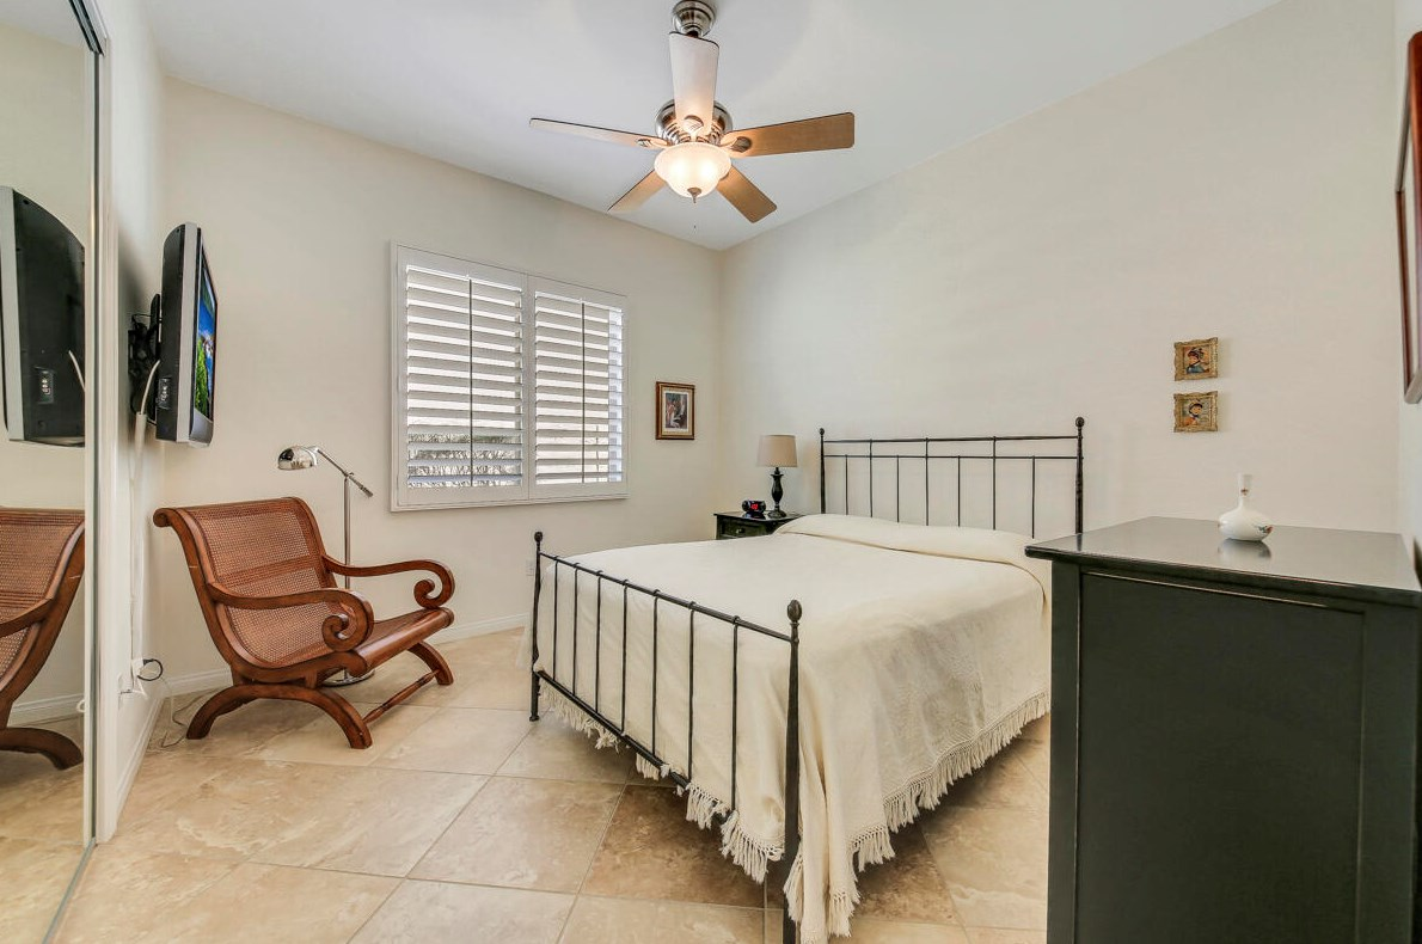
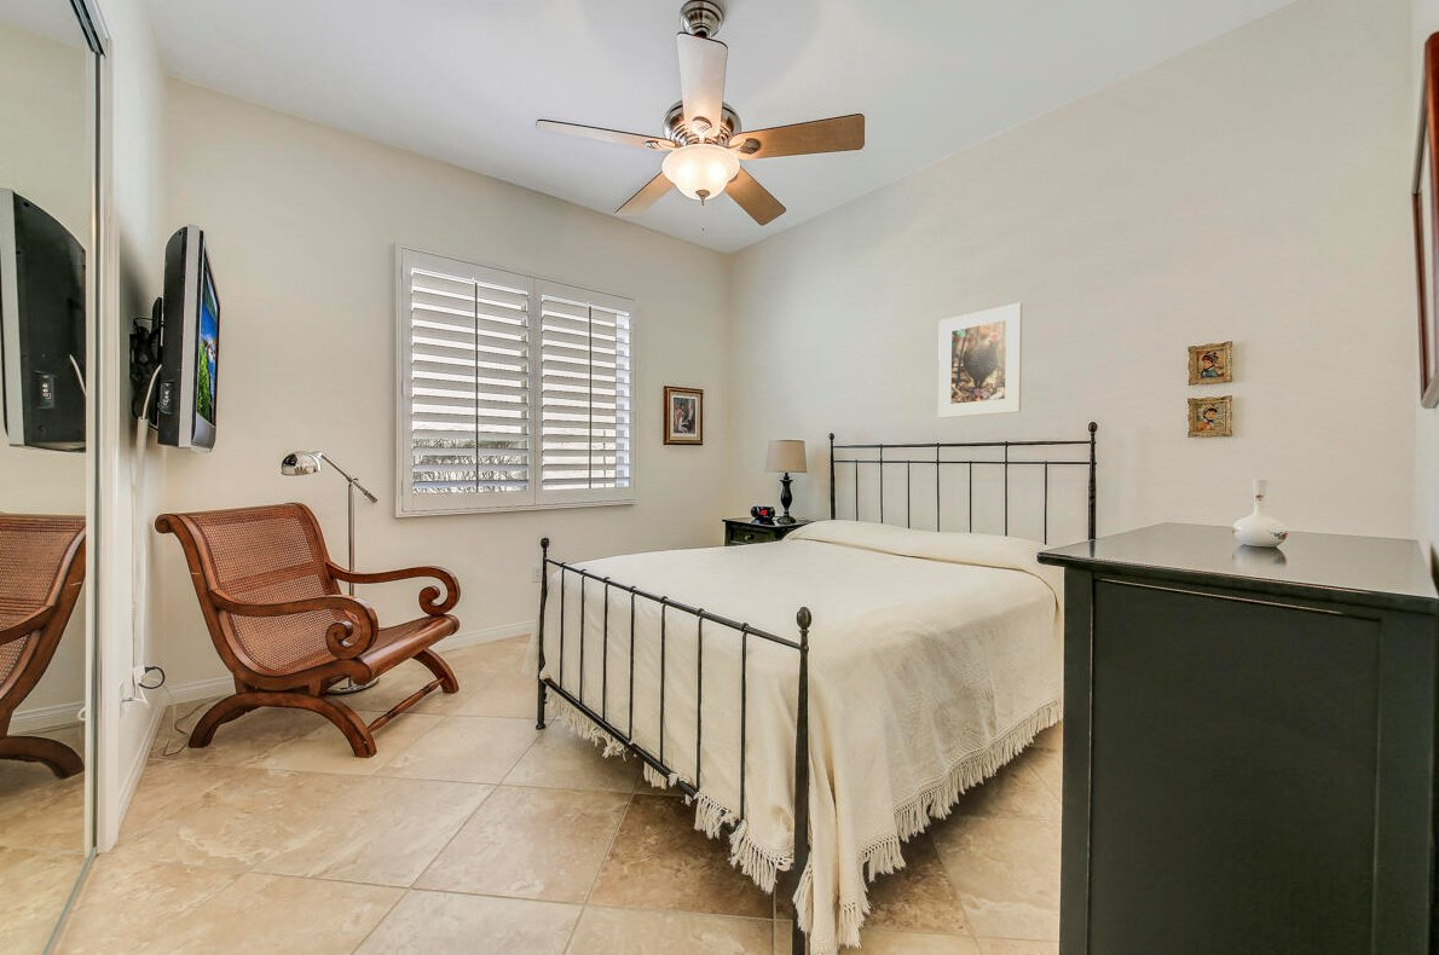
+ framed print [937,302,1023,419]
